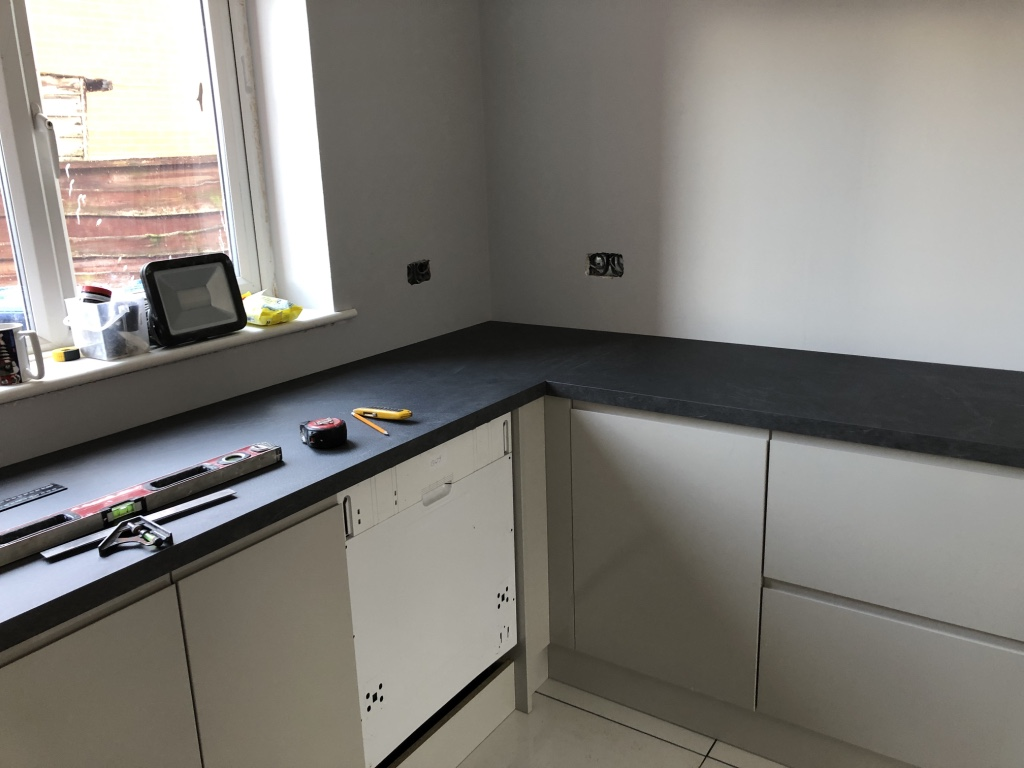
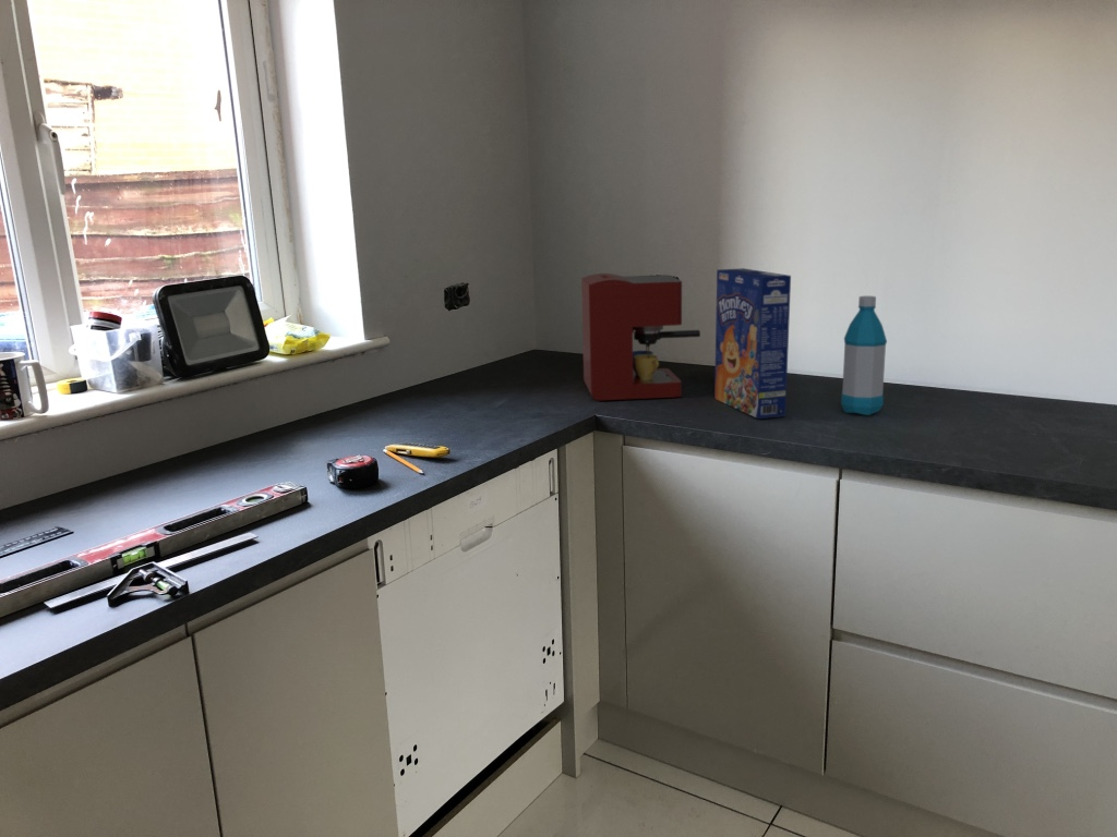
+ water bottle [840,295,888,416]
+ coffee maker [580,272,701,401]
+ cereal box [713,267,792,420]
